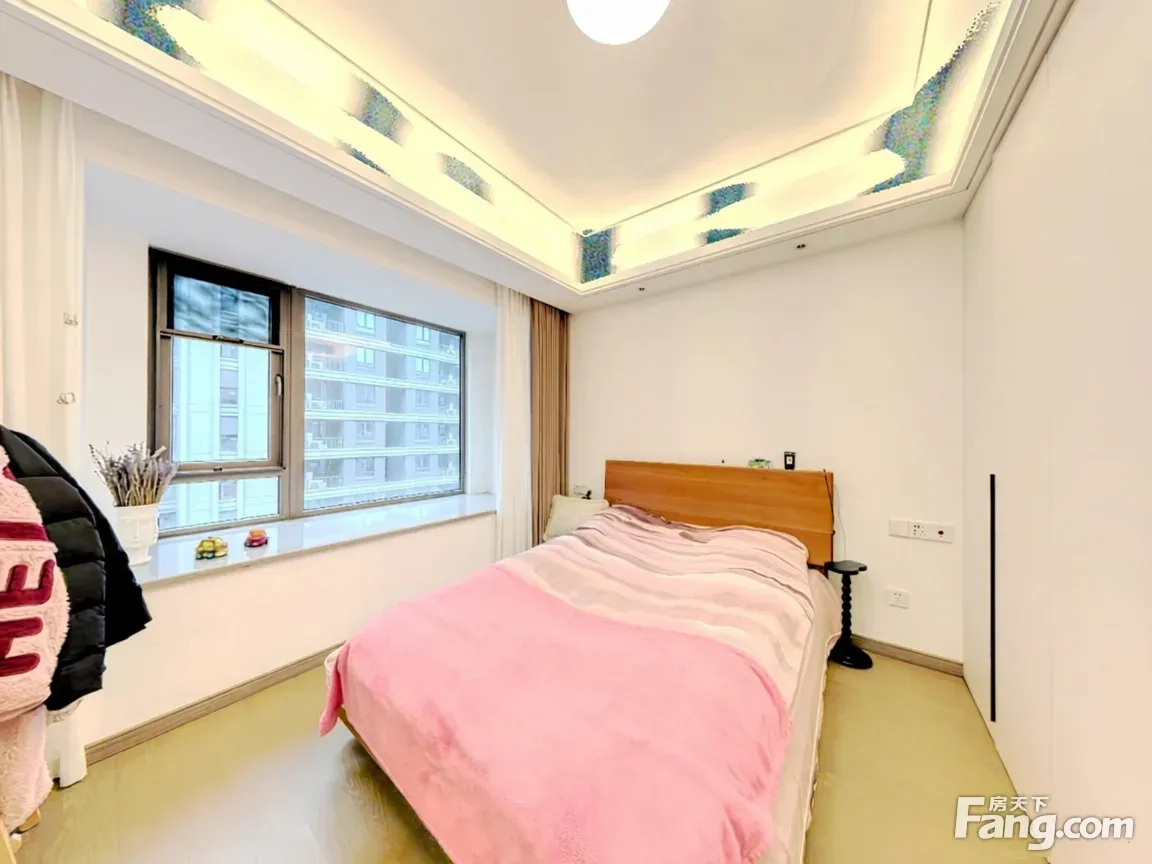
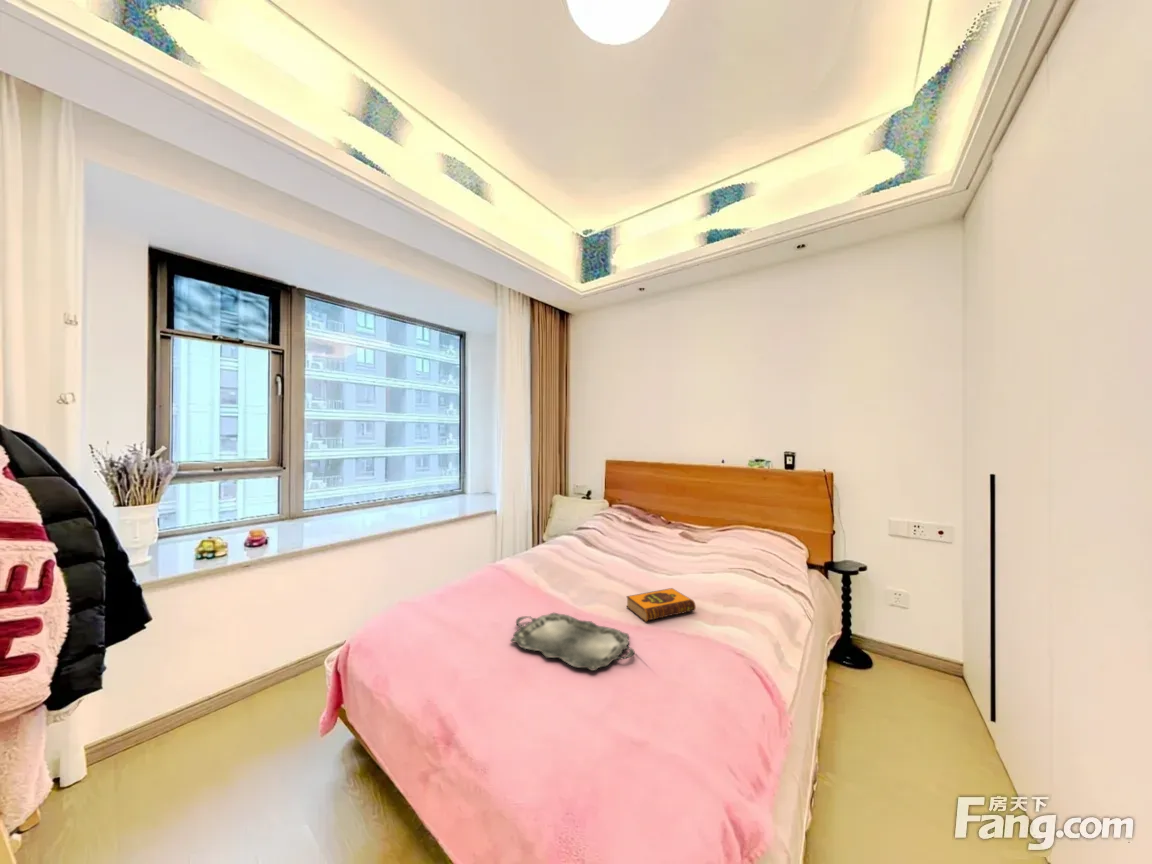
+ serving tray [510,612,636,672]
+ hardback book [625,587,697,623]
